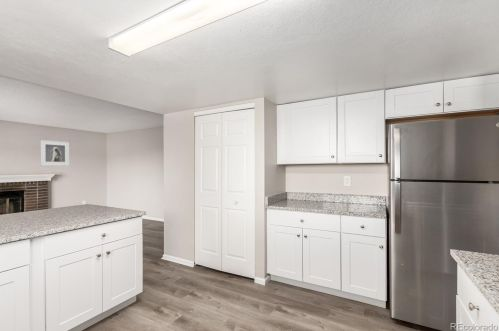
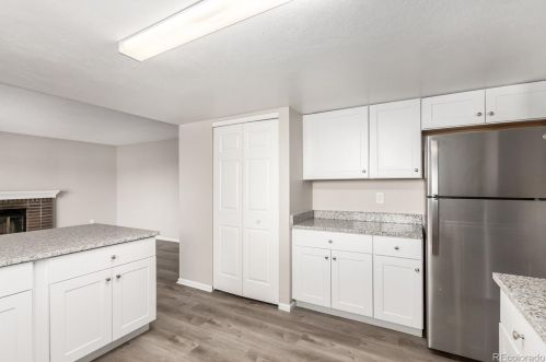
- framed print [40,139,70,166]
